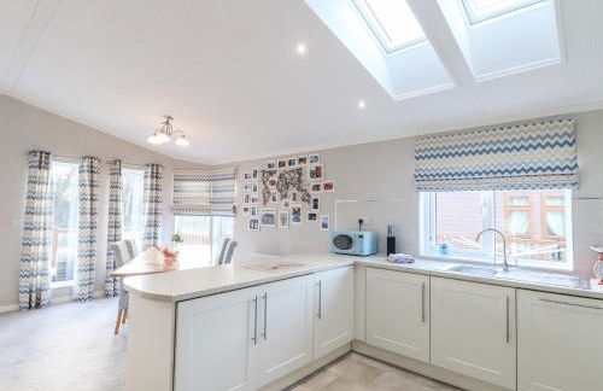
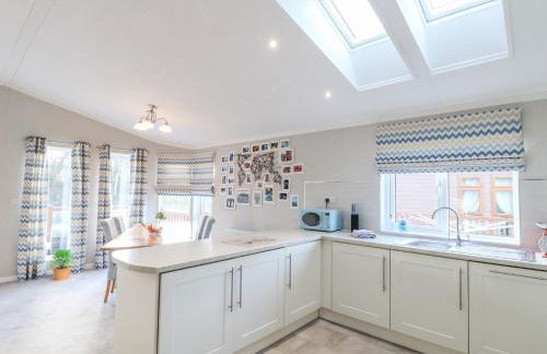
+ potted plant [49,248,75,281]
